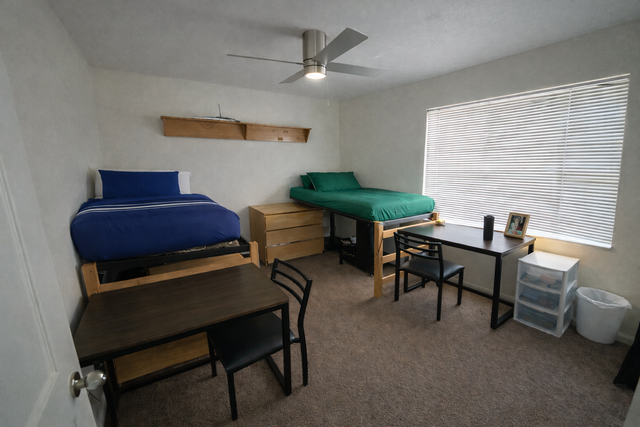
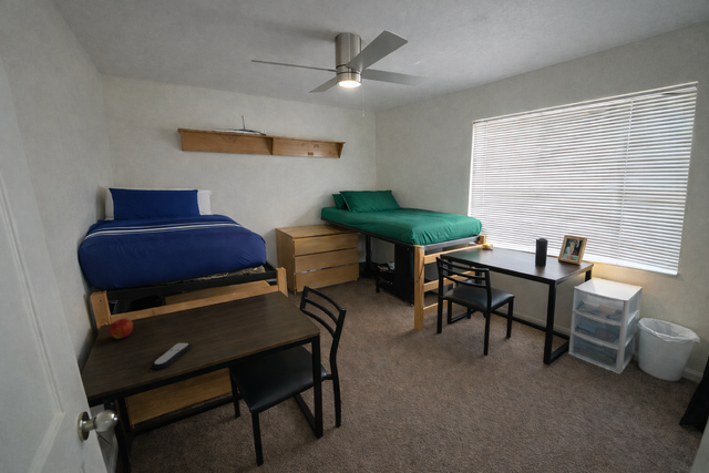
+ apple [109,318,134,340]
+ remote control [151,341,193,370]
